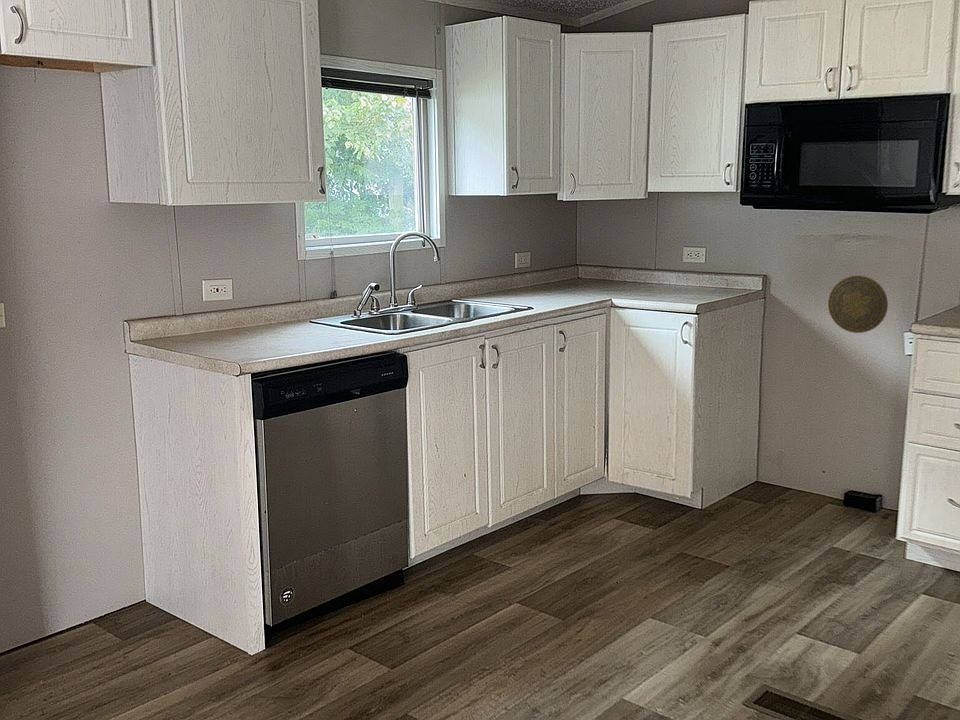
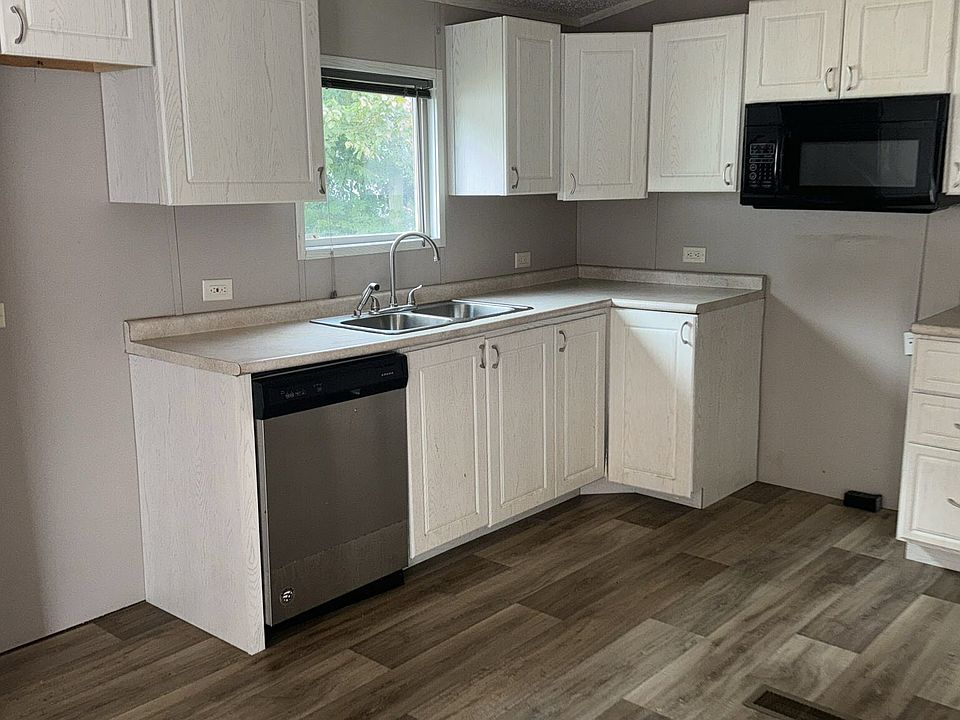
- decorative plate [827,275,889,334]
